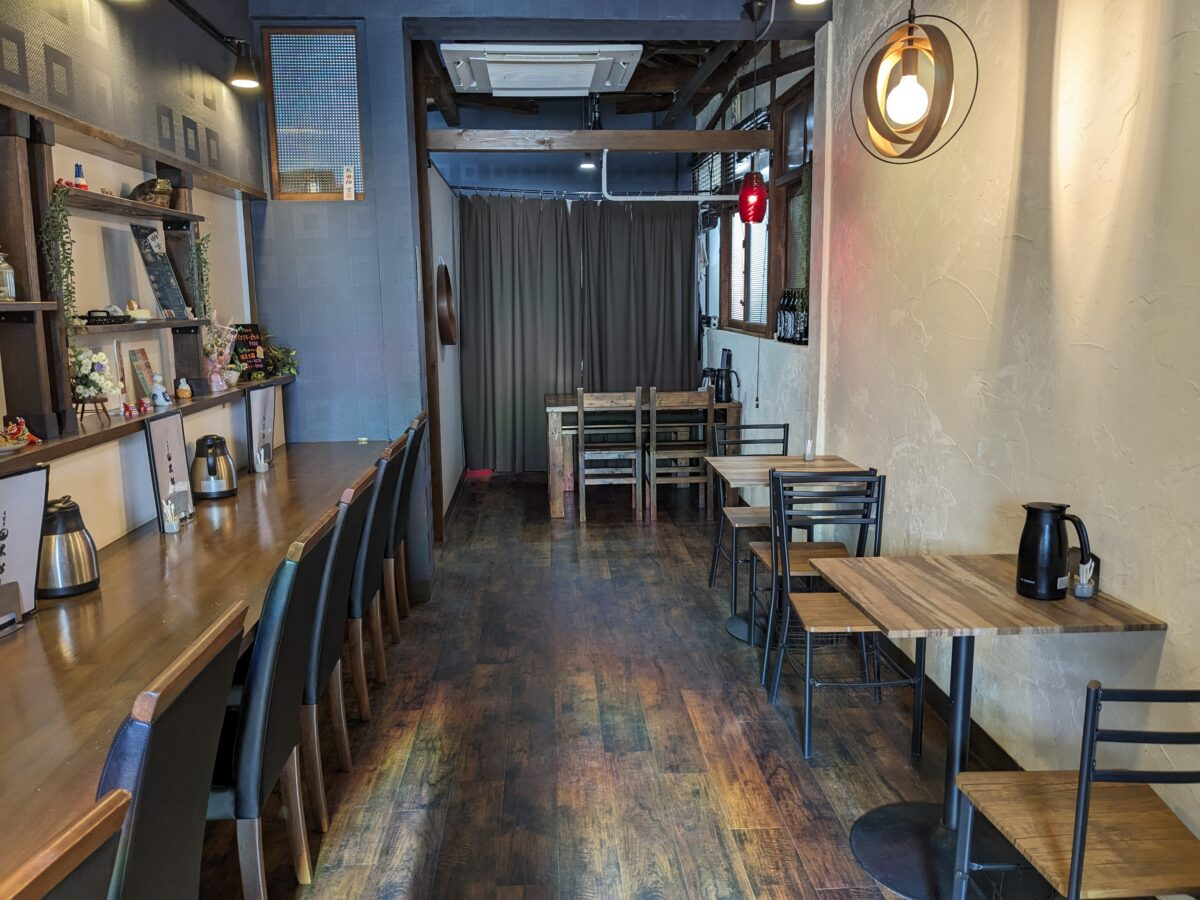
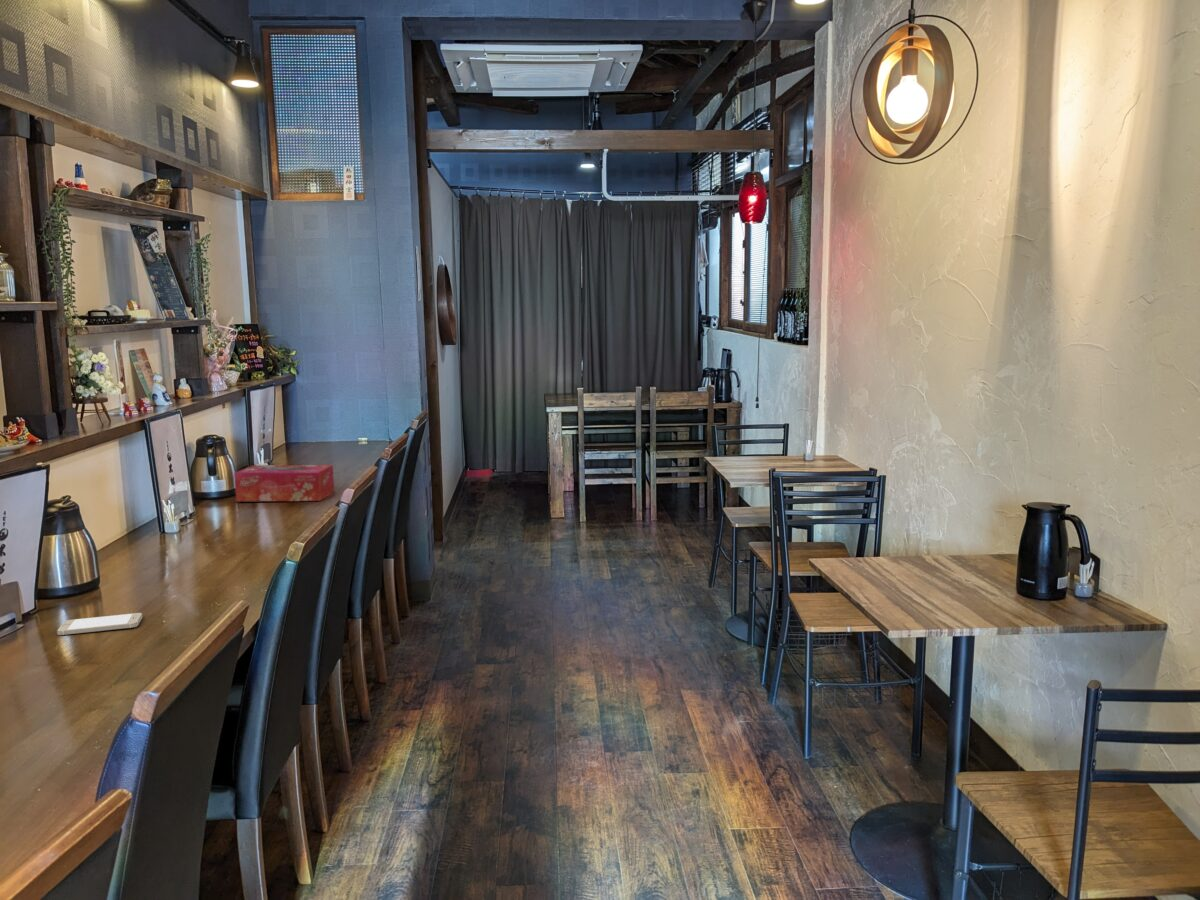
+ smartphone [56,612,143,636]
+ tissue box [233,464,335,502]
